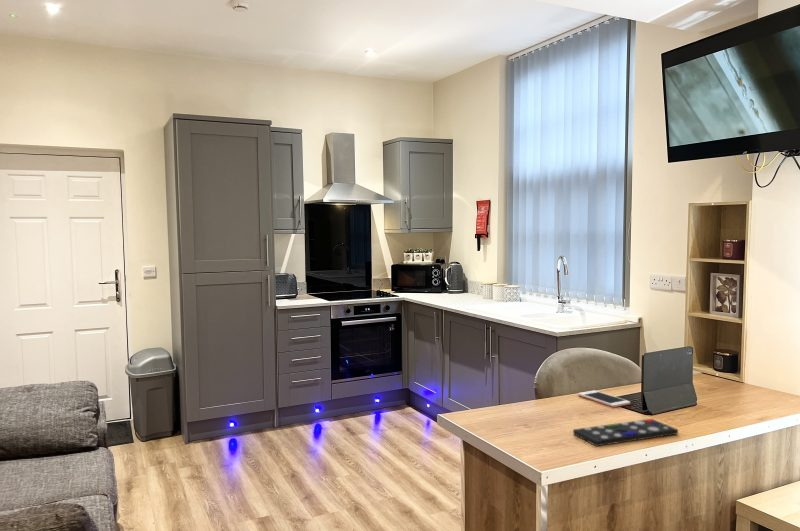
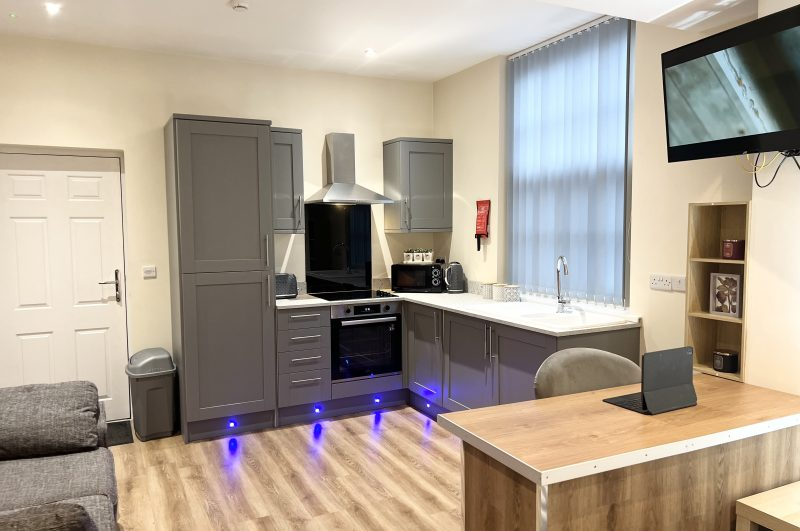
- cell phone [577,389,631,408]
- remote control [572,418,679,447]
